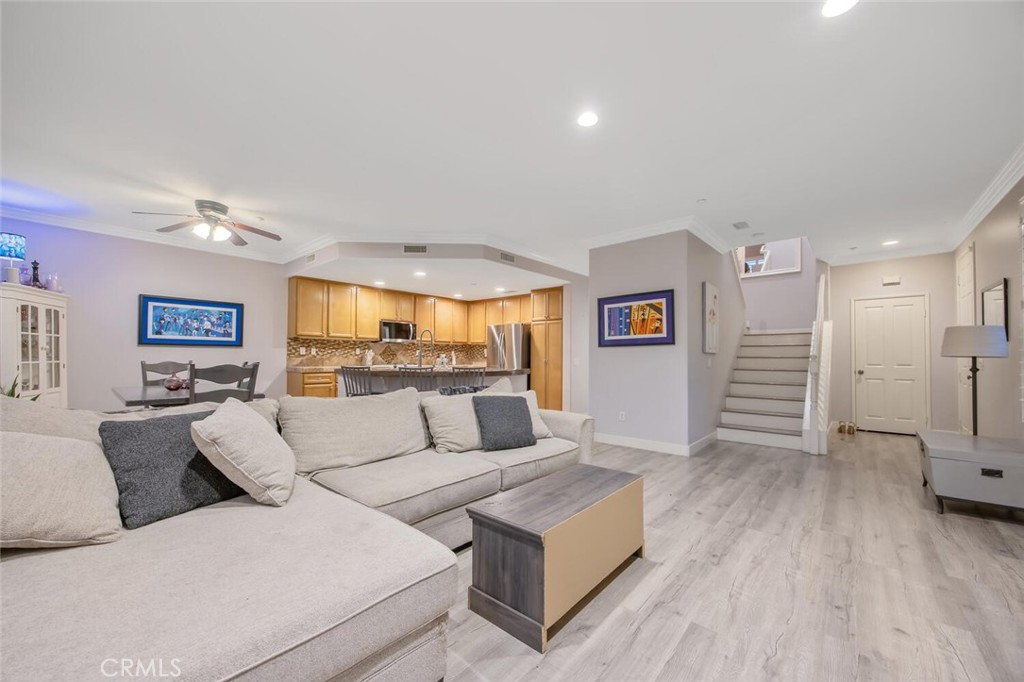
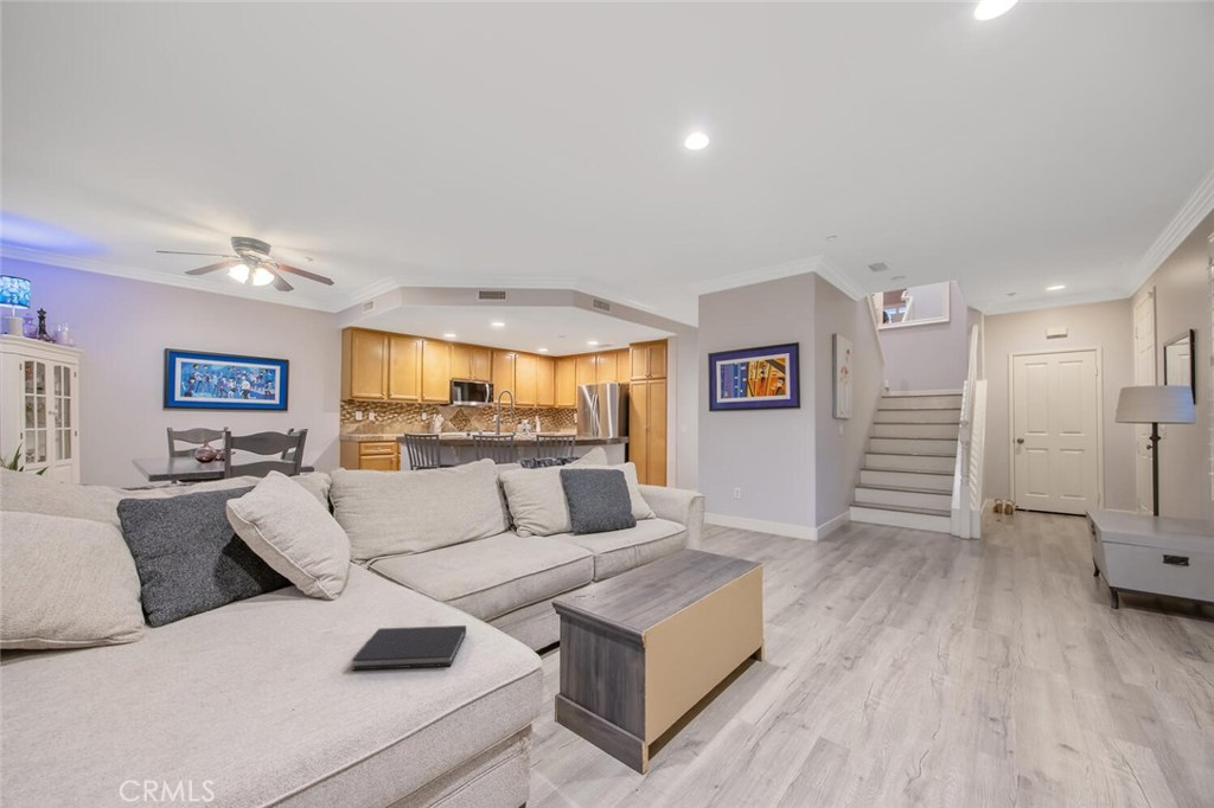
+ diary [351,624,467,671]
